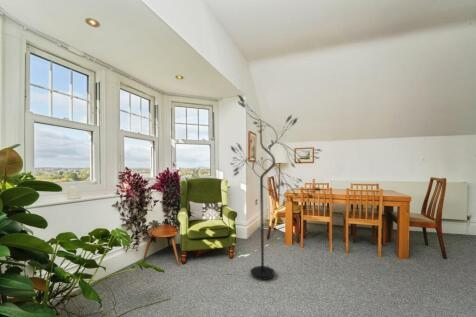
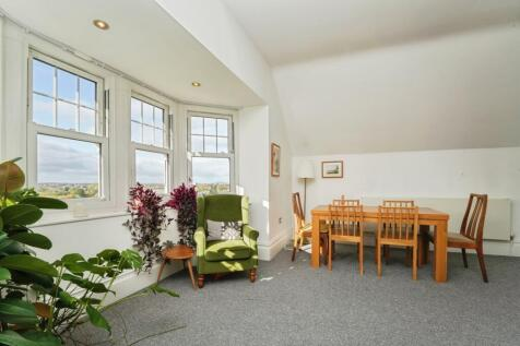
- floor lamp [229,94,322,281]
